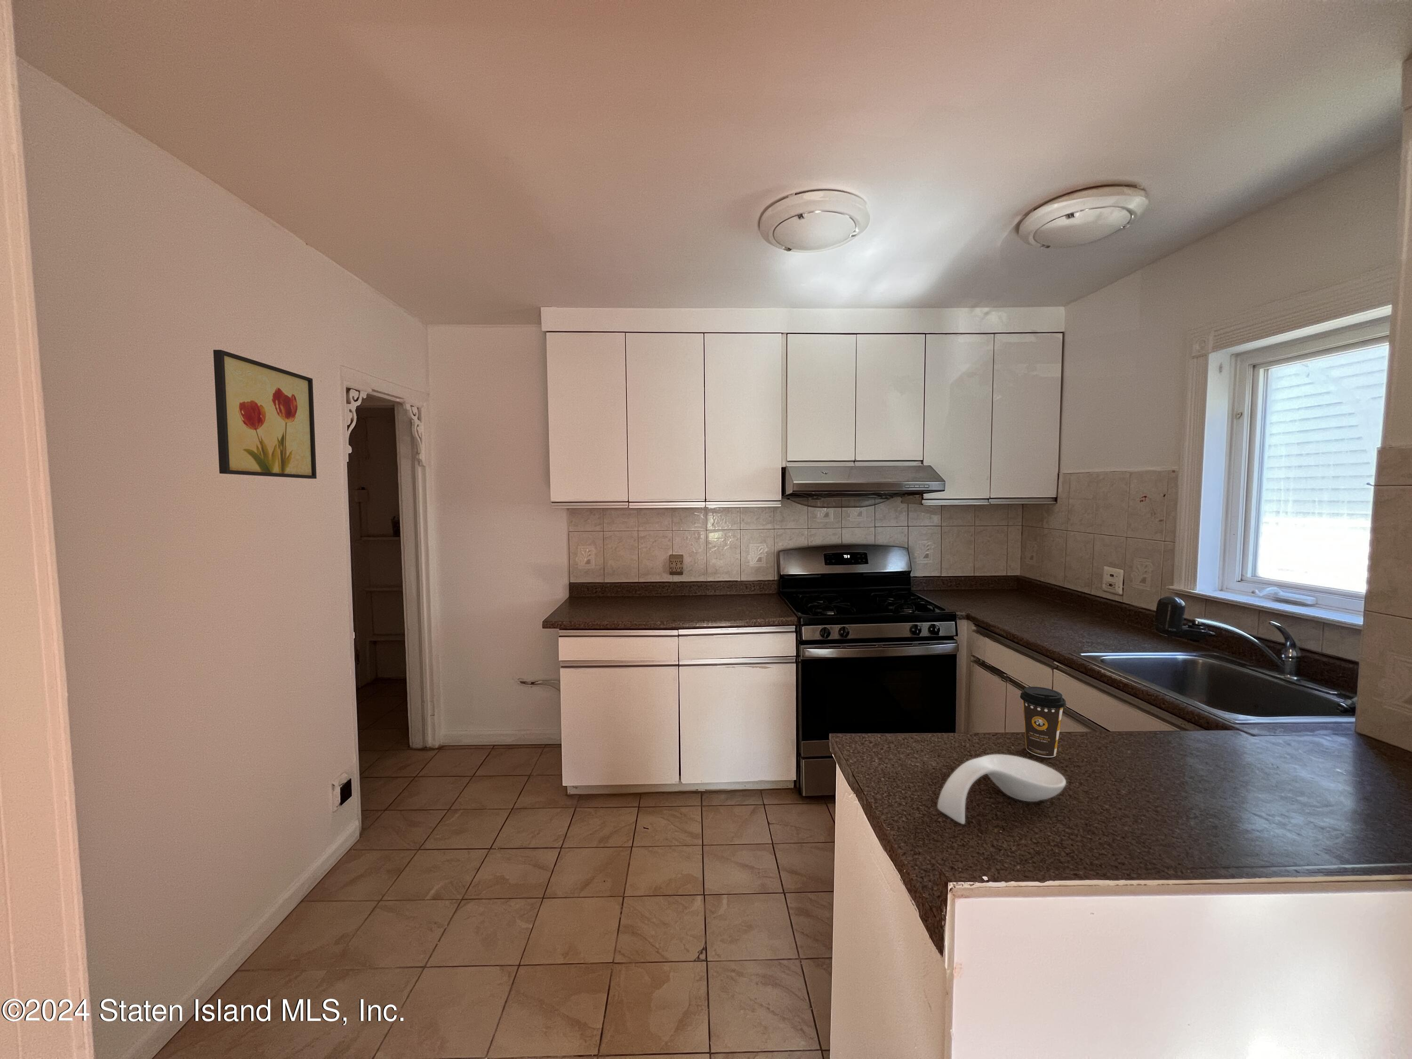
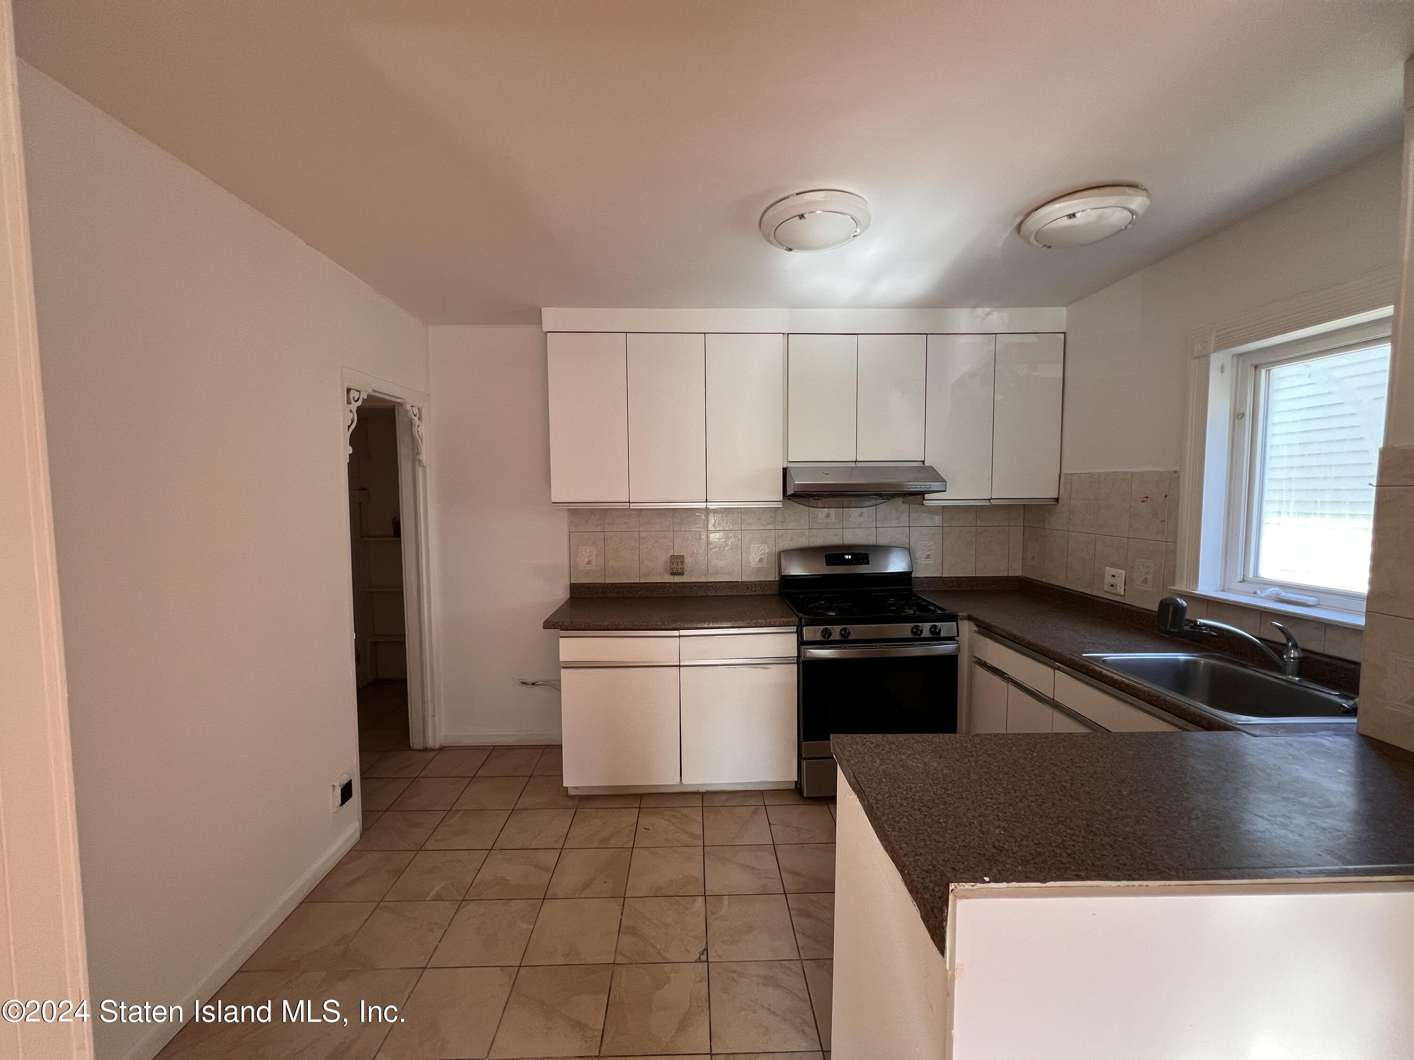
- spoon rest [936,754,1066,824]
- coffee cup [1020,686,1066,758]
- wall art [212,349,317,479]
